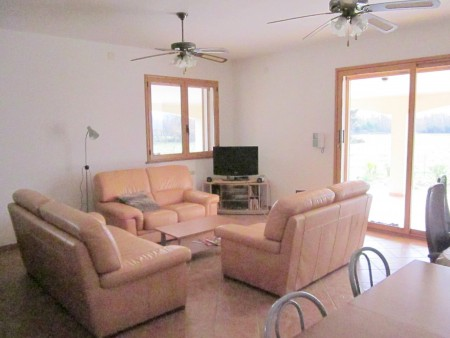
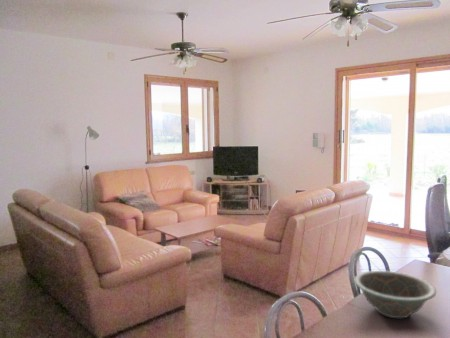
+ decorative bowl [353,270,437,320]
